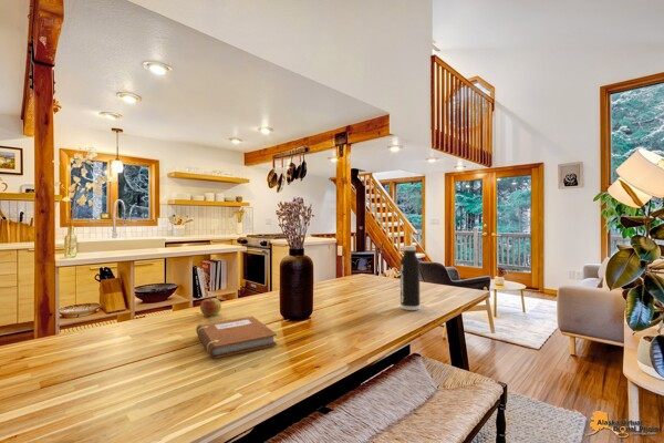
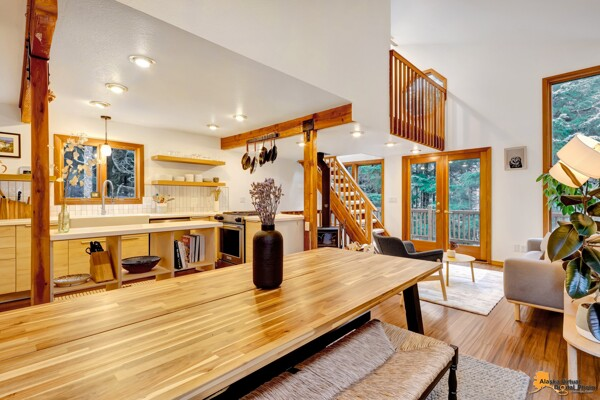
- water bottle [400,245,421,311]
- notebook [195,316,278,359]
- apple [199,296,222,317]
